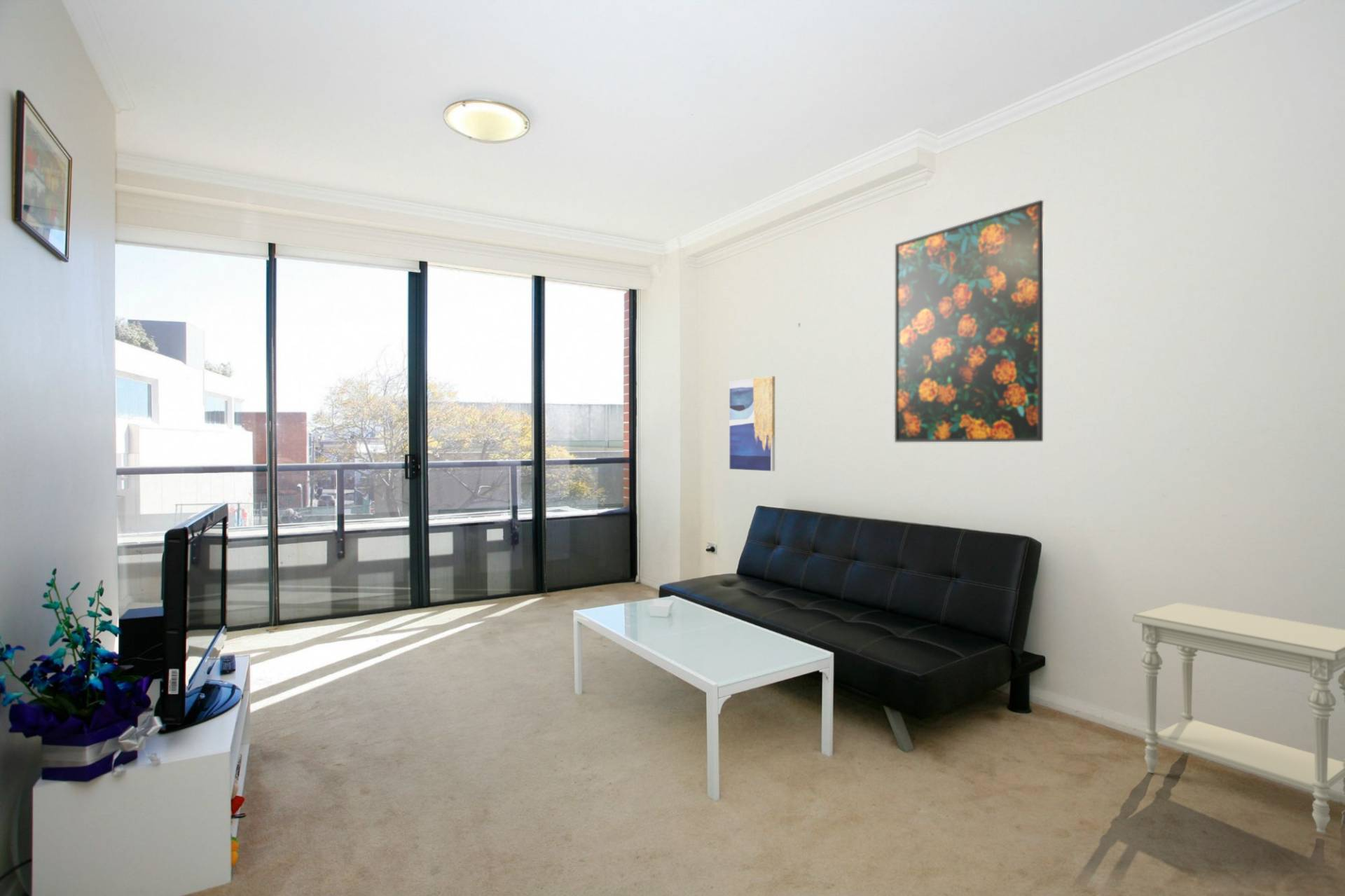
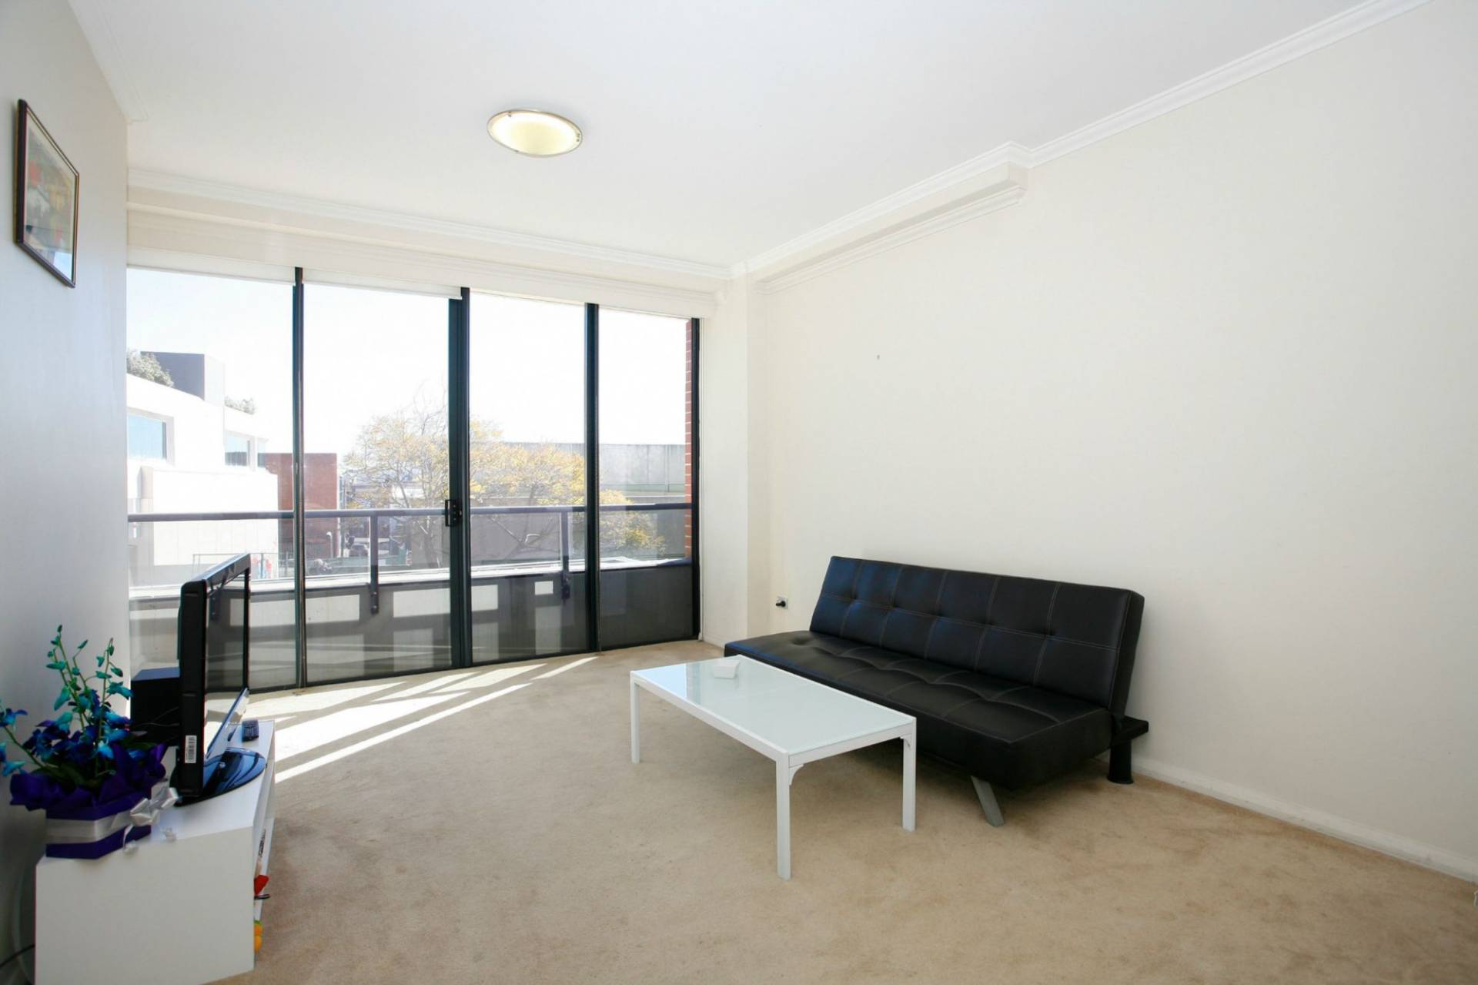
- wall art [729,375,775,471]
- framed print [894,200,1044,443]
- side table [1131,602,1345,834]
